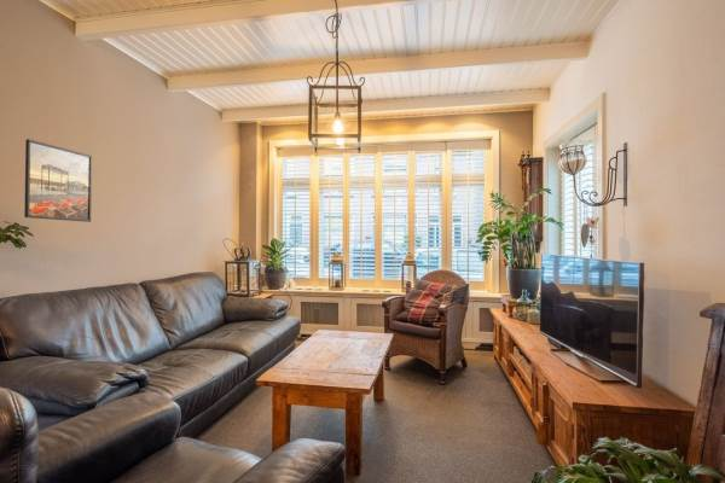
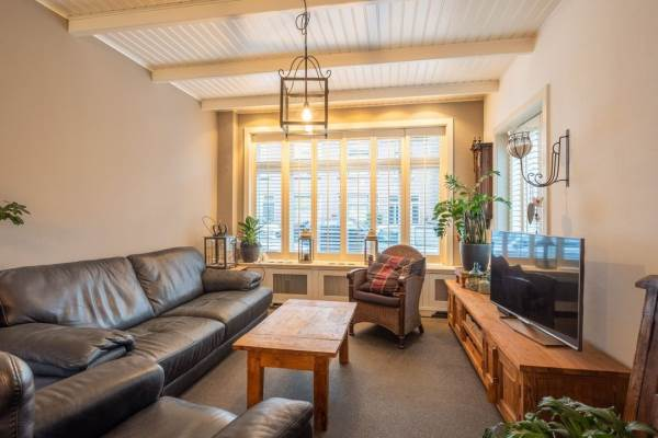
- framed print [23,138,93,223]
